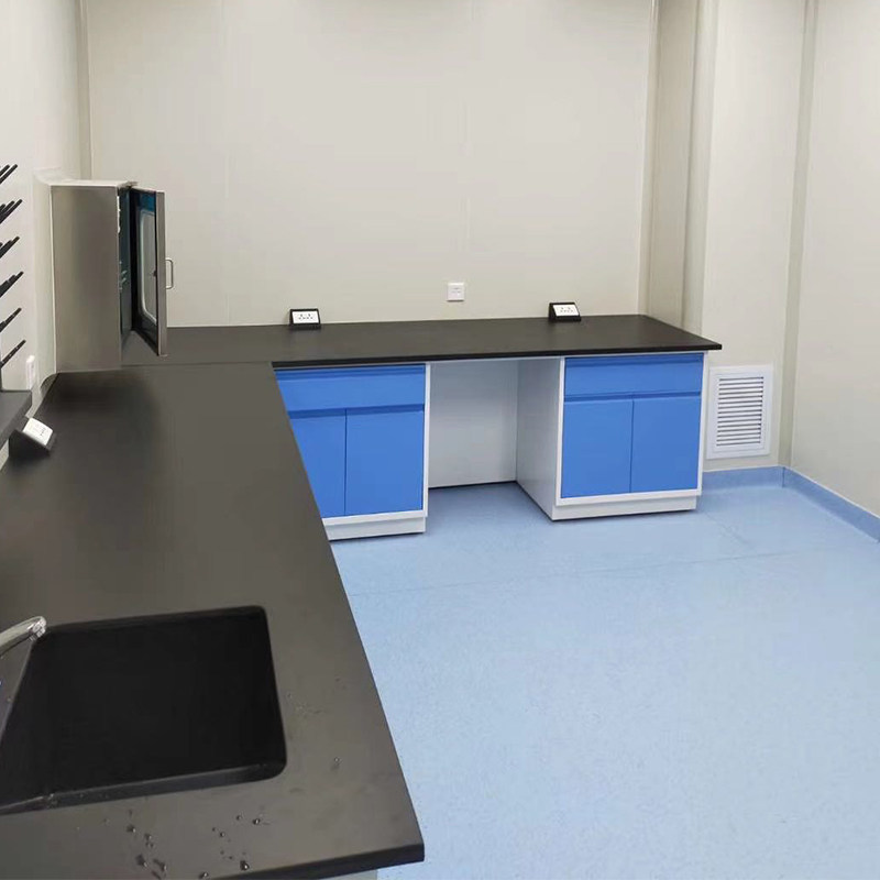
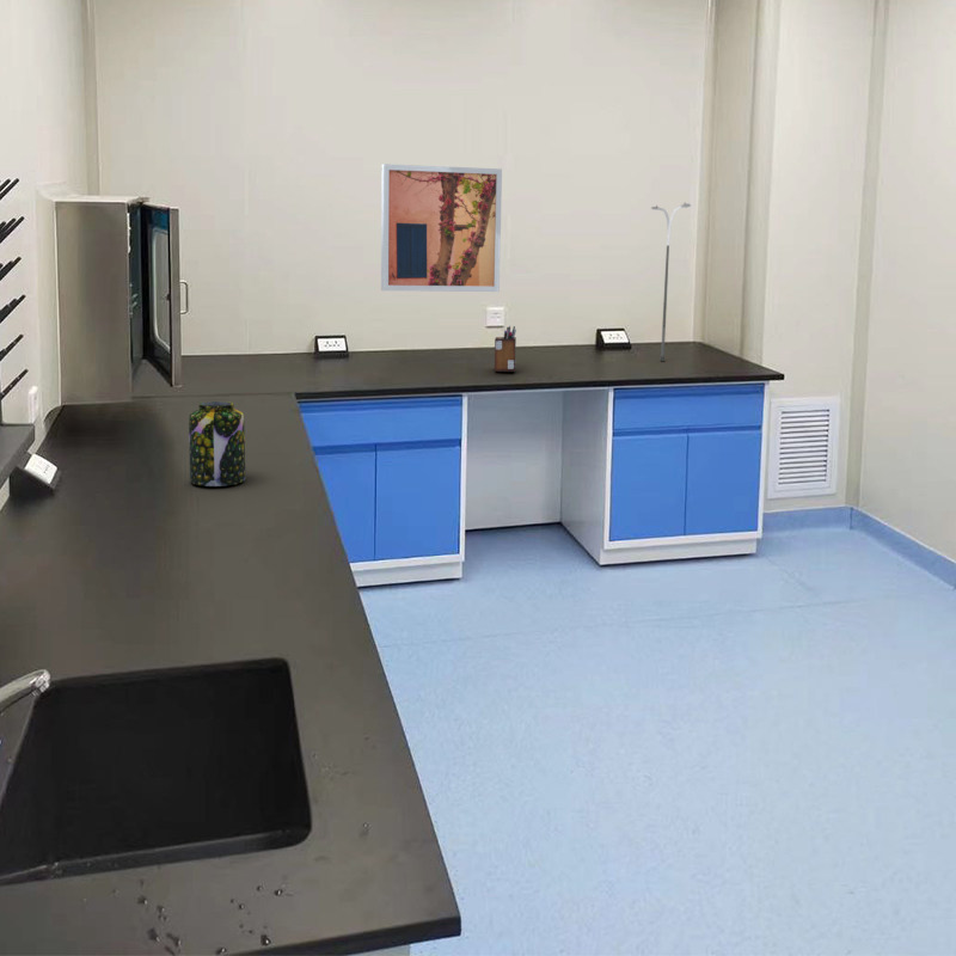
+ wall art [380,163,503,293]
+ jar [188,400,246,488]
+ desk organizer [494,325,517,373]
+ desk lamp [650,201,692,362]
